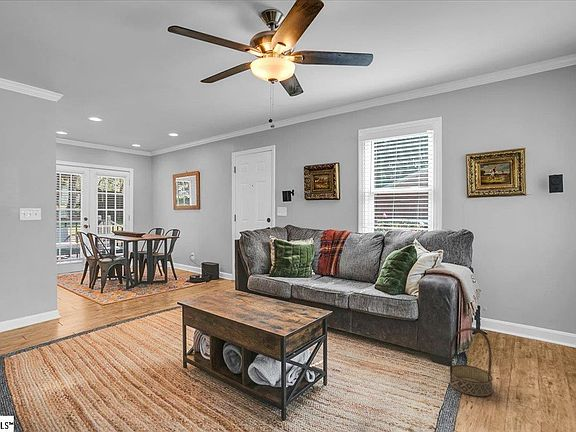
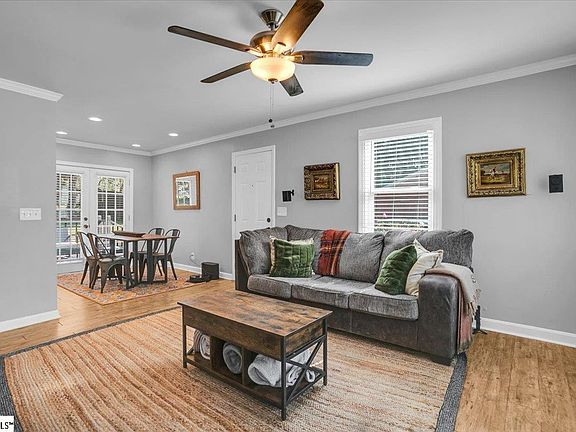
- basket [448,327,493,397]
